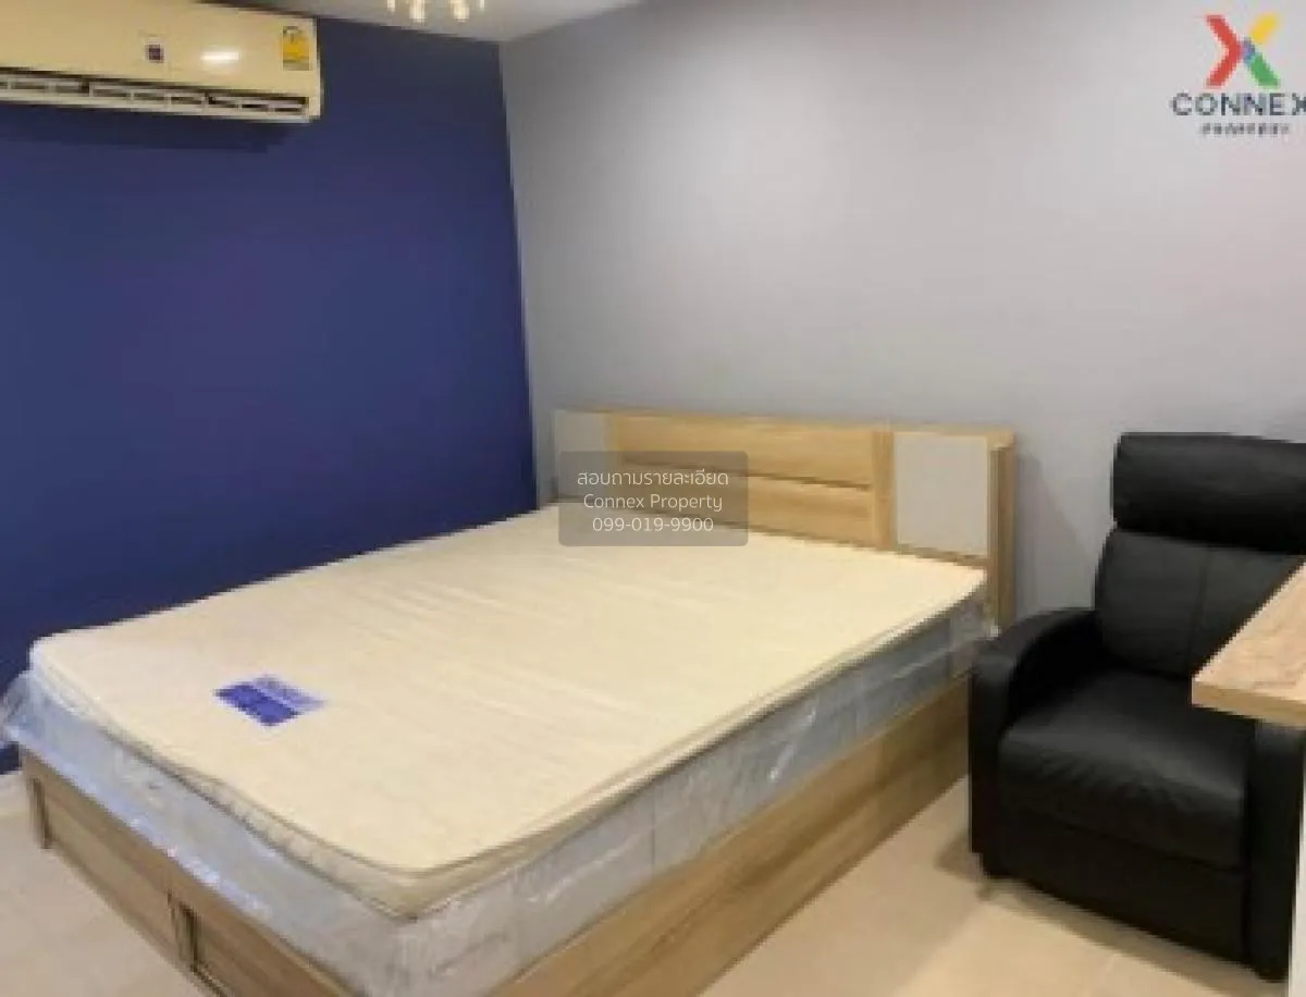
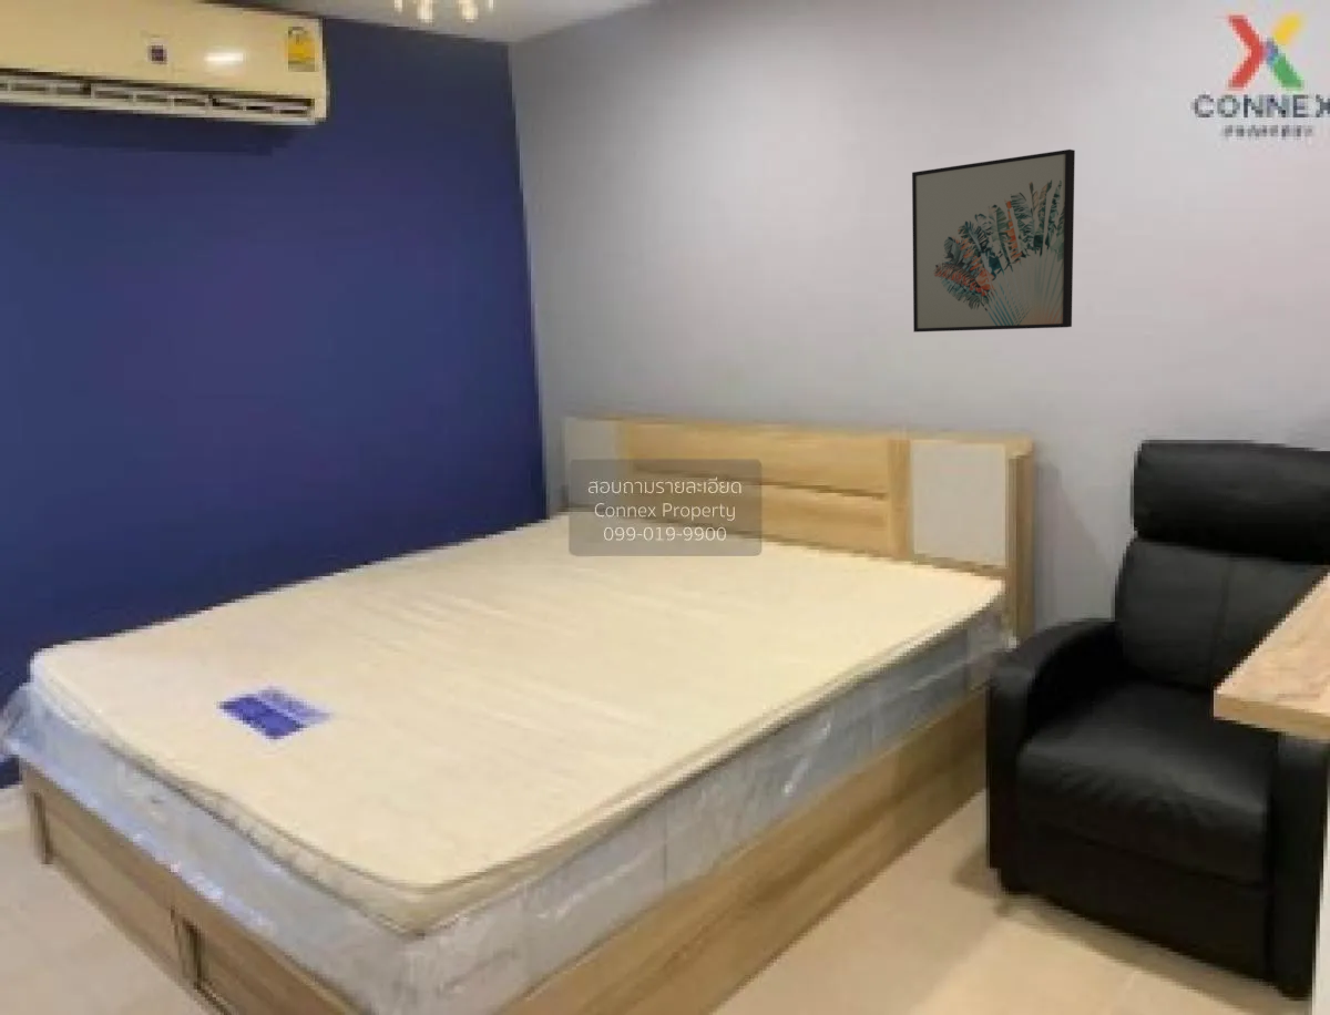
+ wall art [911,148,1076,334]
